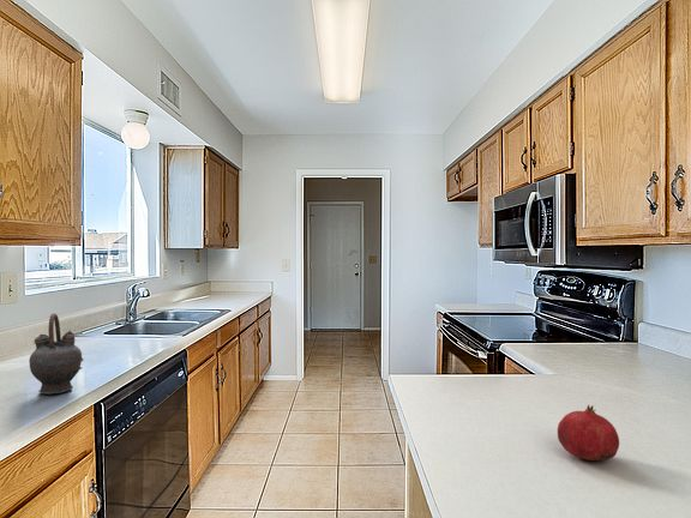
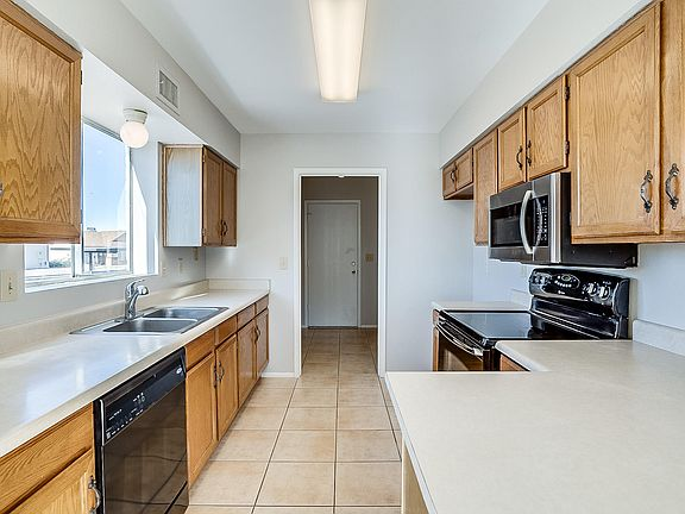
- teapot [28,312,85,396]
- fruit [557,404,620,462]
